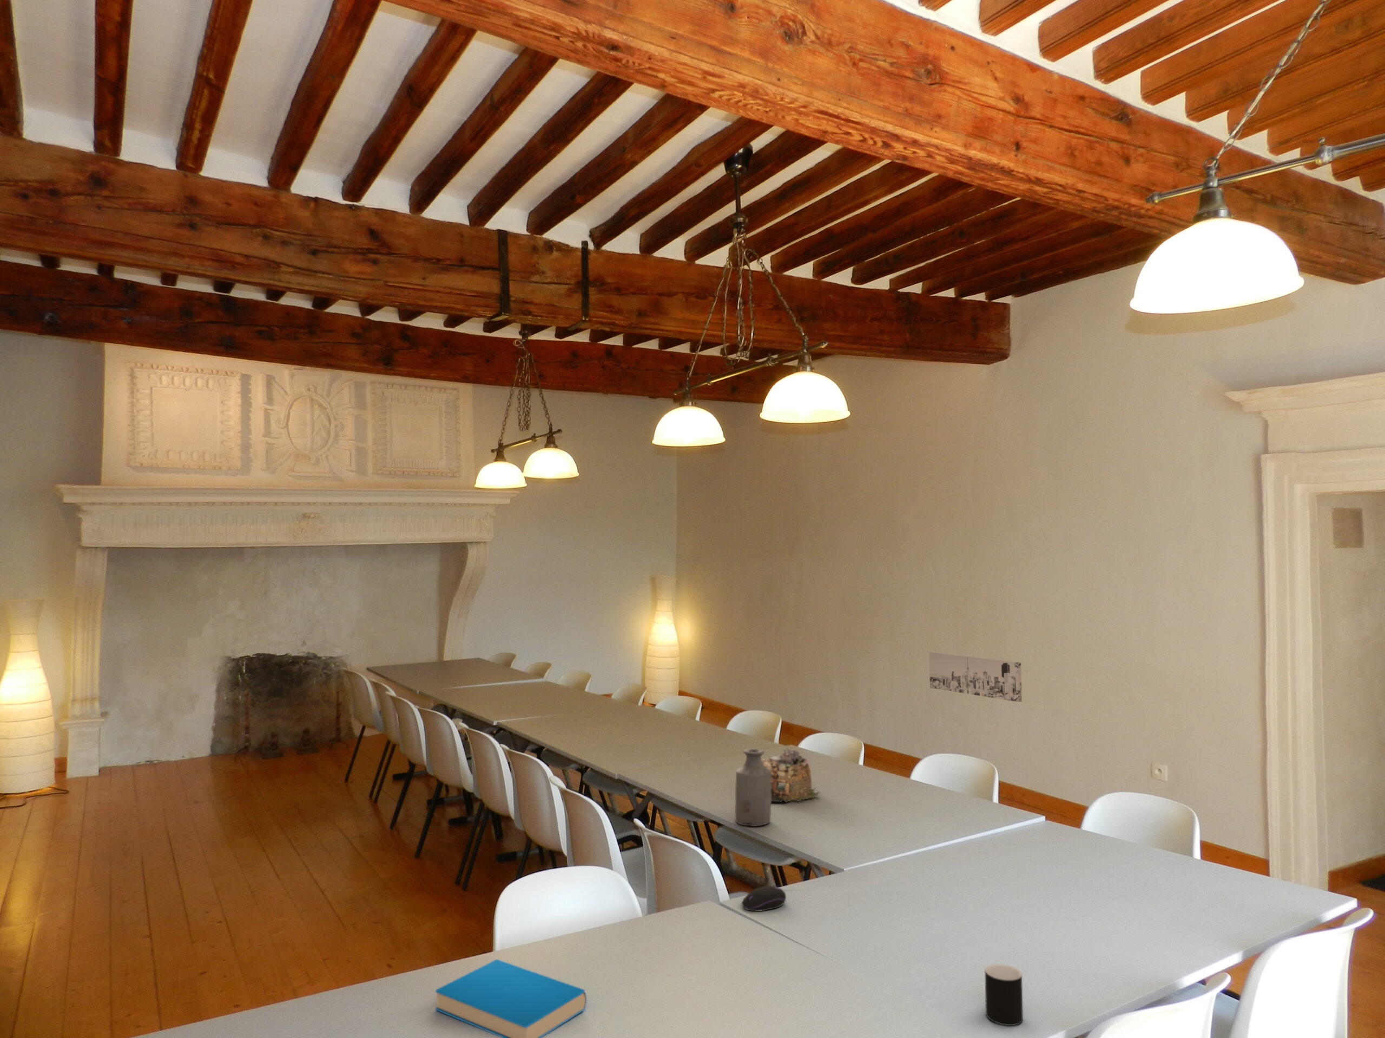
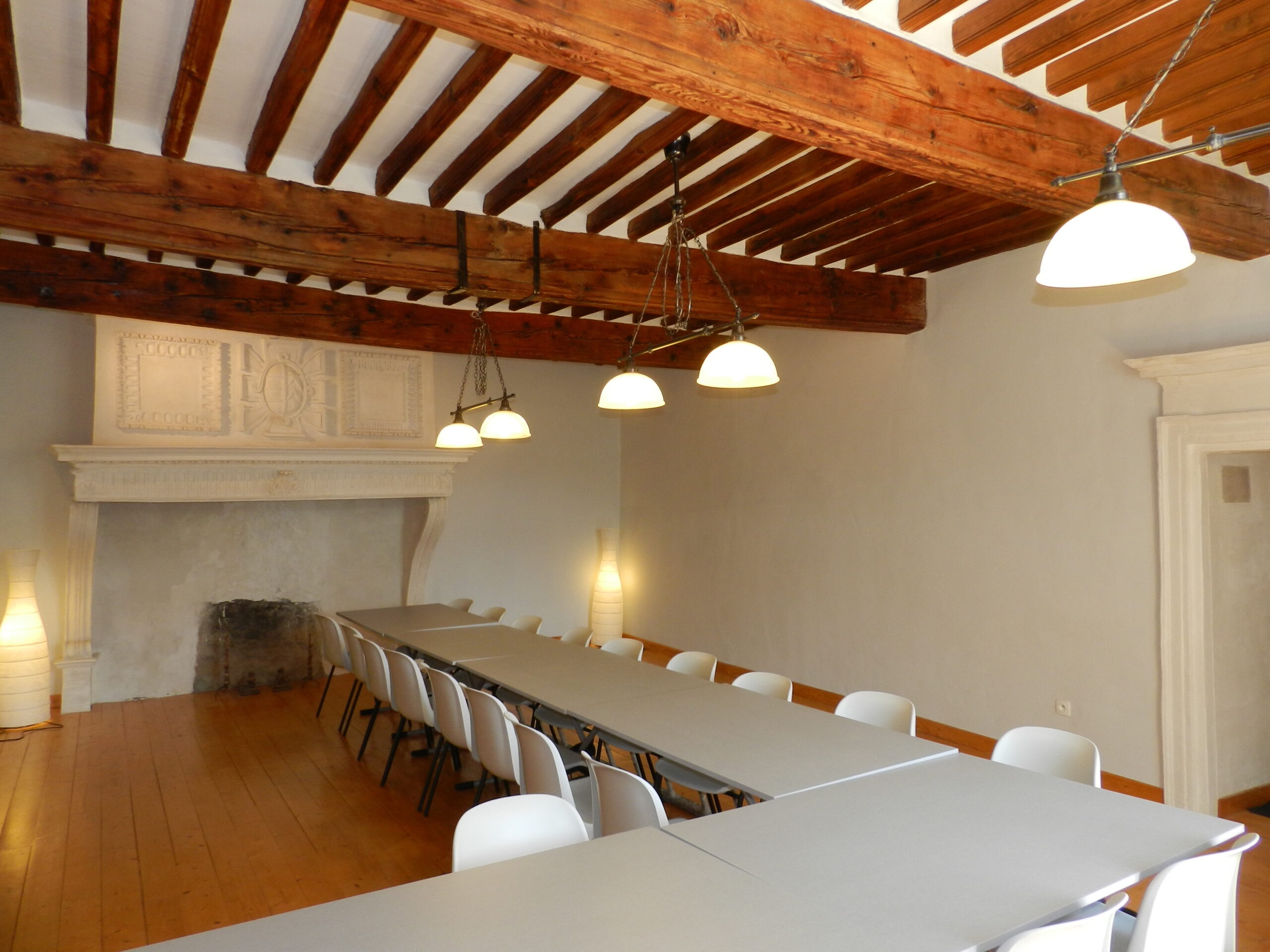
- bottle [735,748,771,826]
- book [435,958,587,1038]
- wall art [929,651,1023,702]
- flower [762,747,821,802]
- computer mouse [742,885,786,912]
- cup [984,964,1024,1026]
